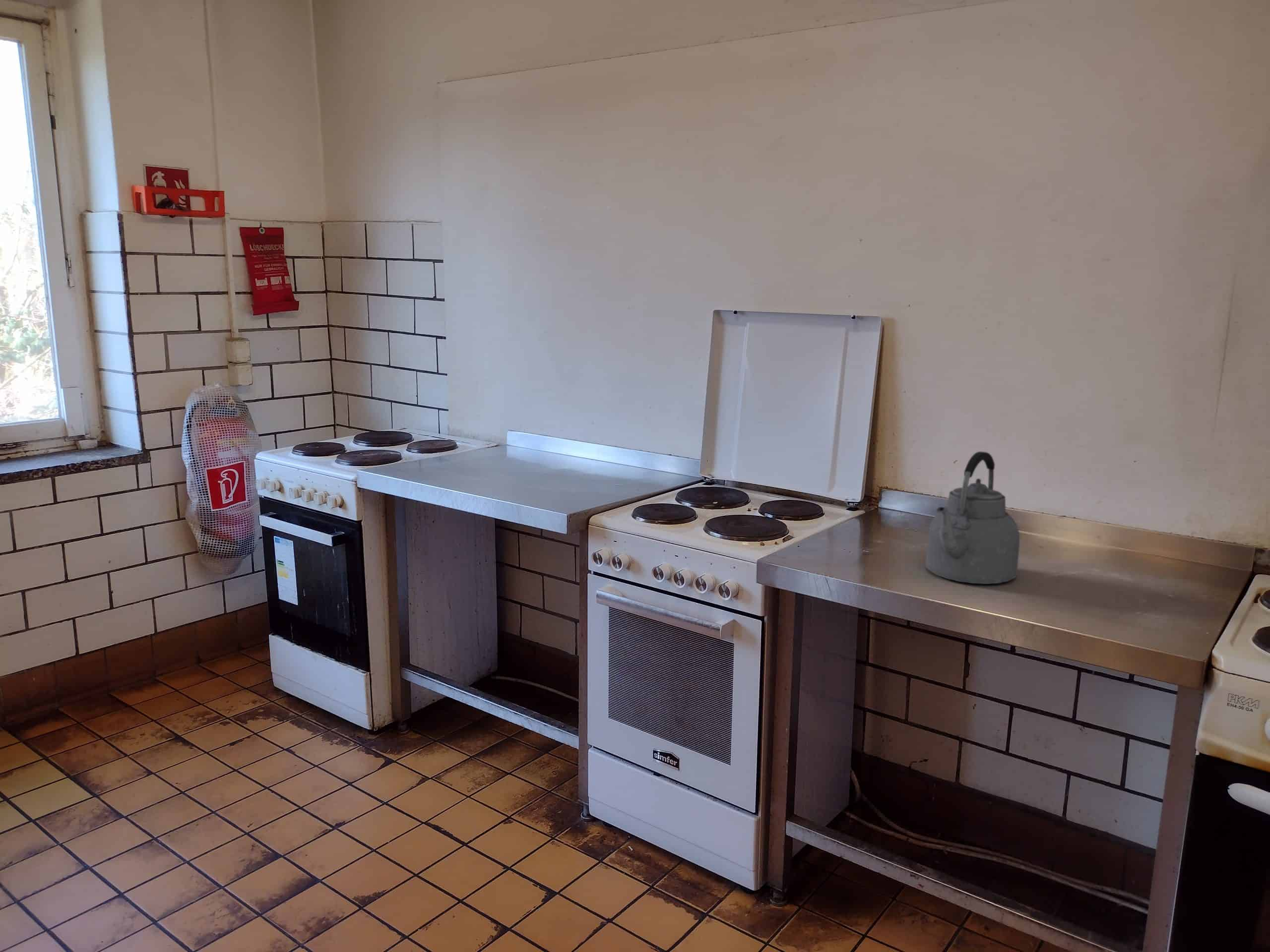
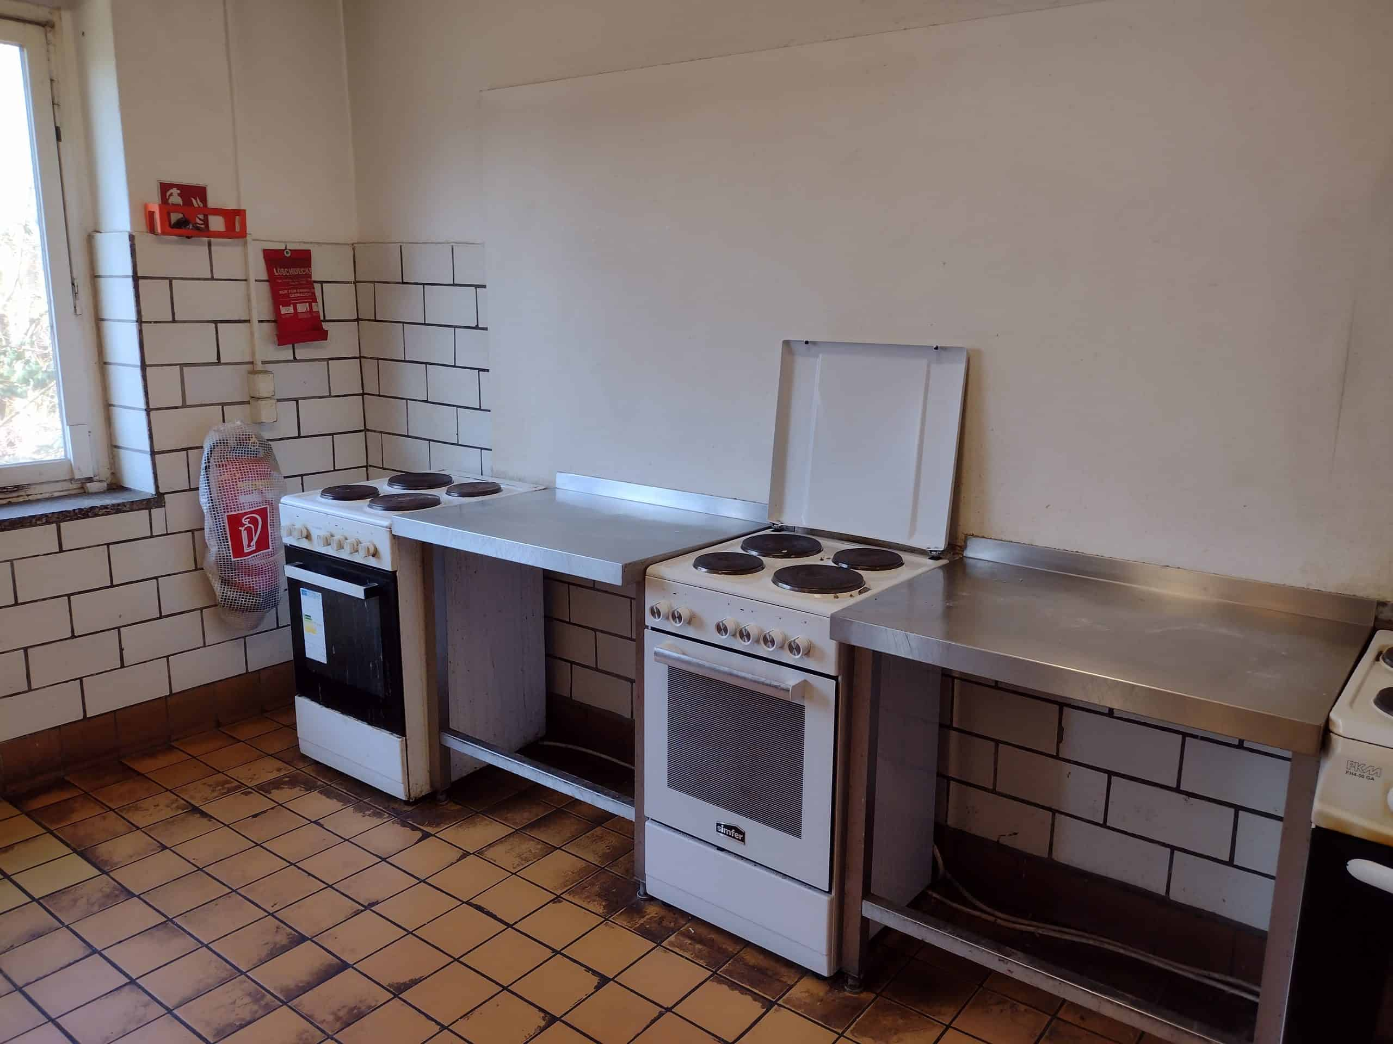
- kettle [925,451,1020,585]
